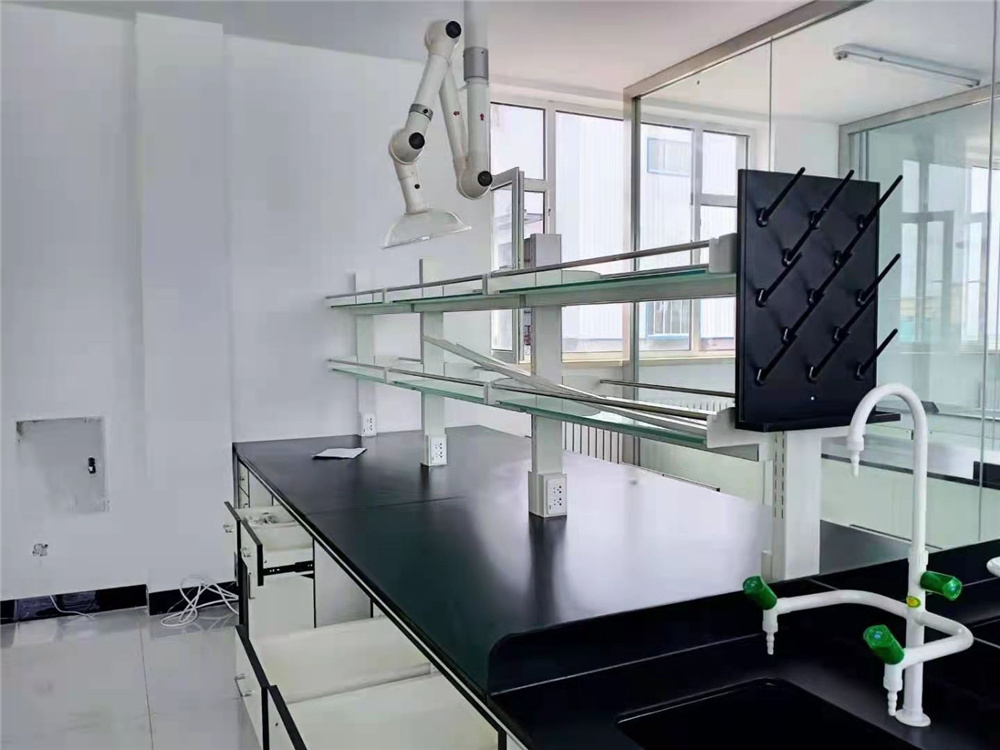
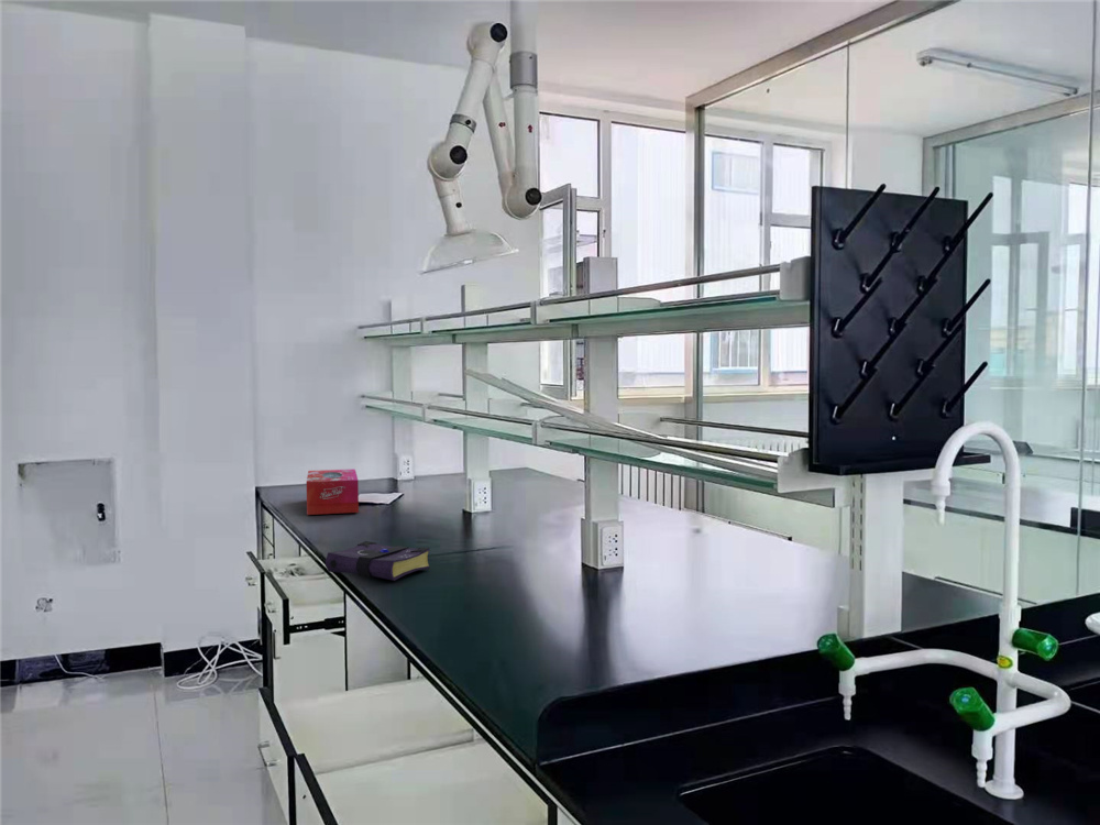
+ tissue box [306,469,360,516]
+ book [324,540,431,582]
